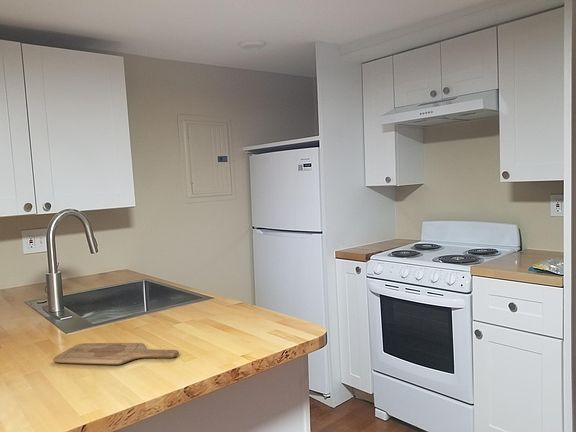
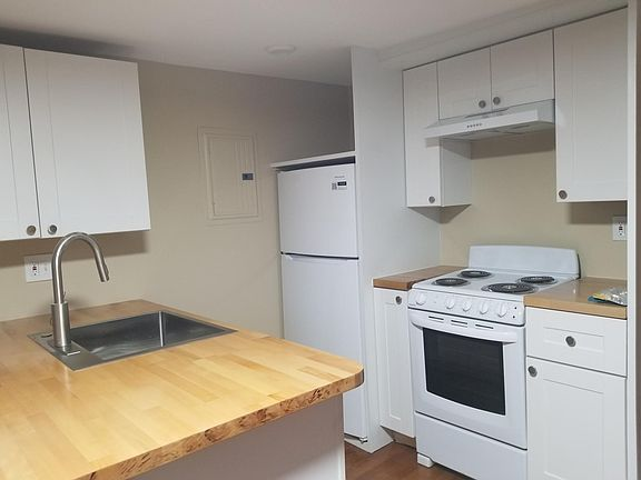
- cutting board [52,342,180,365]
